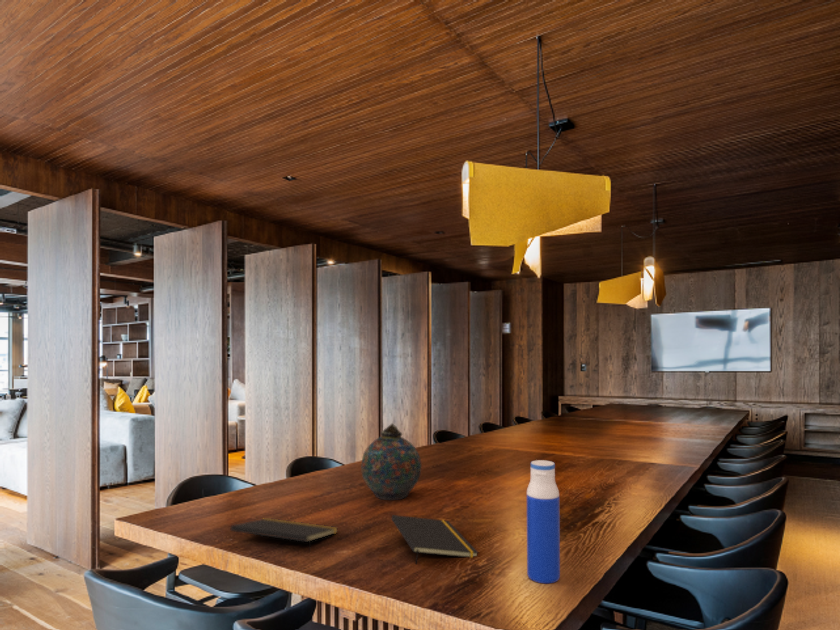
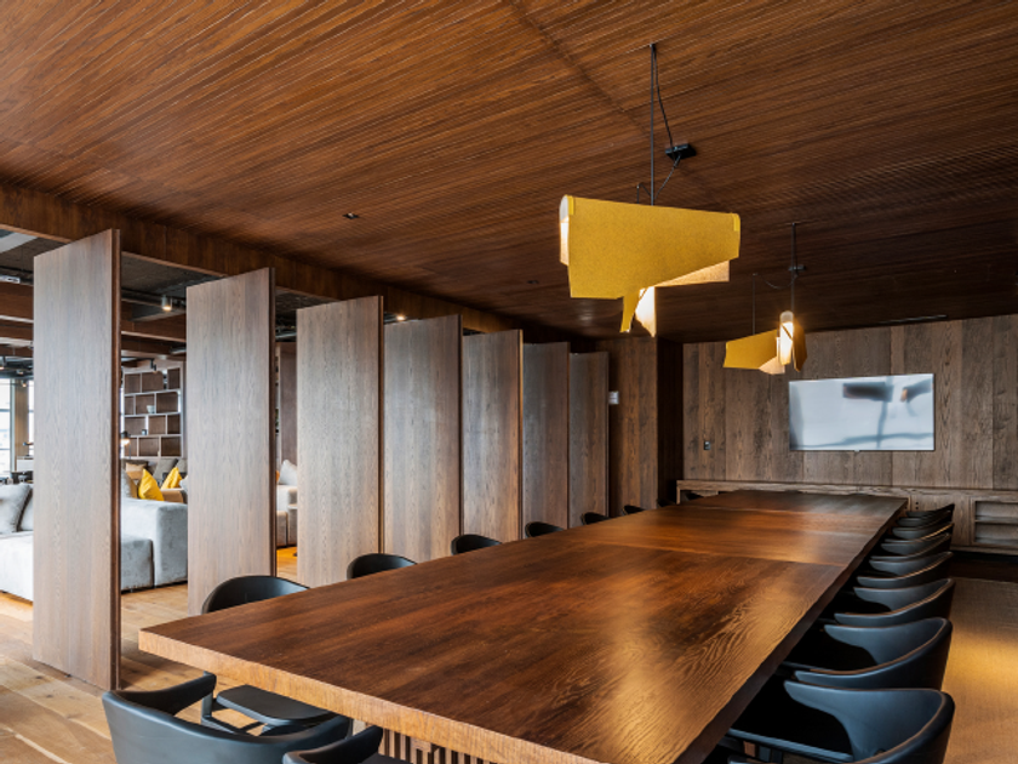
- notepad [229,517,339,554]
- water bottle [526,459,561,584]
- notepad [391,514,479,565]
- snuff bottle [360,422,422,501]
